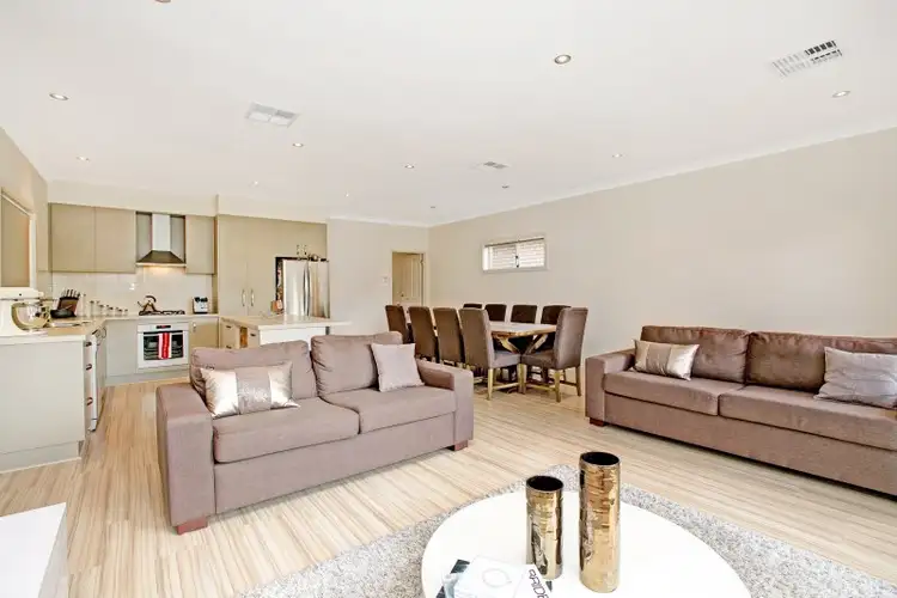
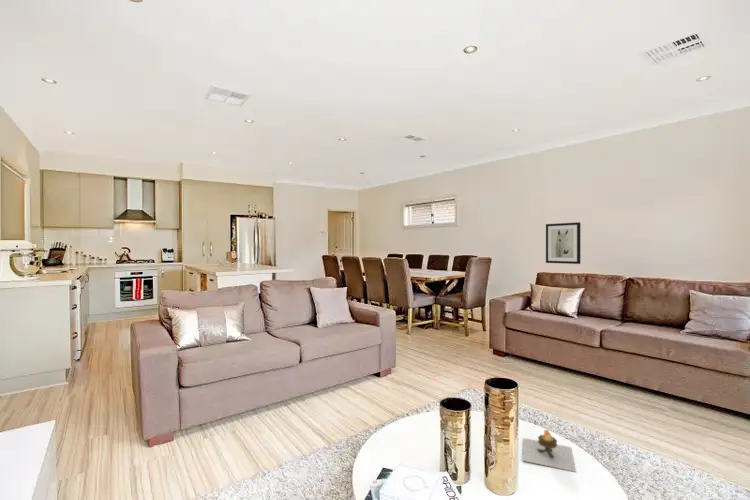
+ candle [521,429,577,473]
+ wall art [545,221,581,265]
